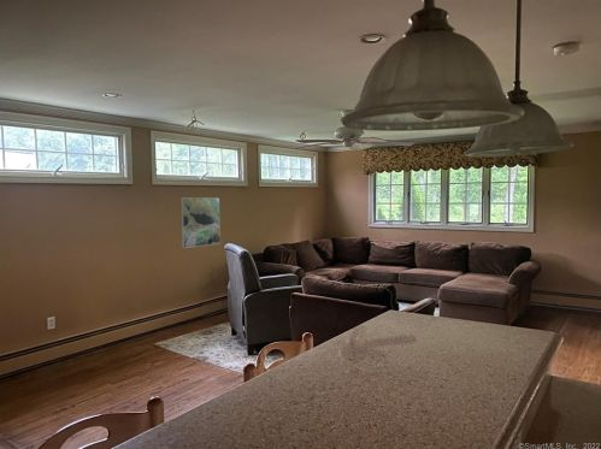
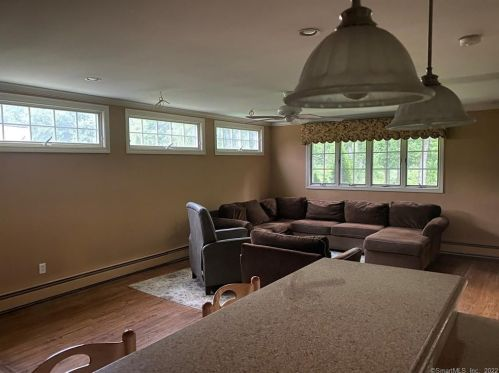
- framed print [179,196,222,249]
